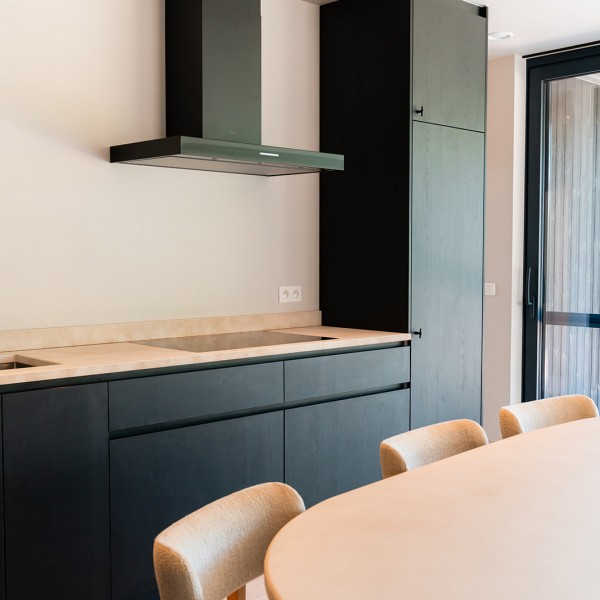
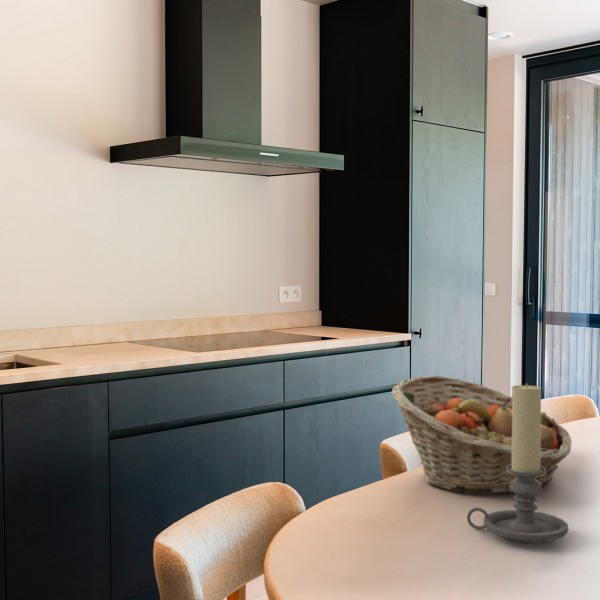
+ candle holder [466,382,569,545]
+ fruit basket [391,375,573,495]
